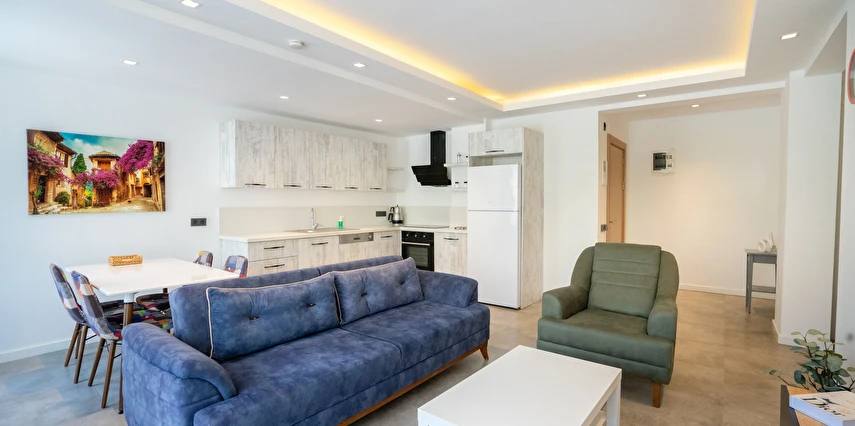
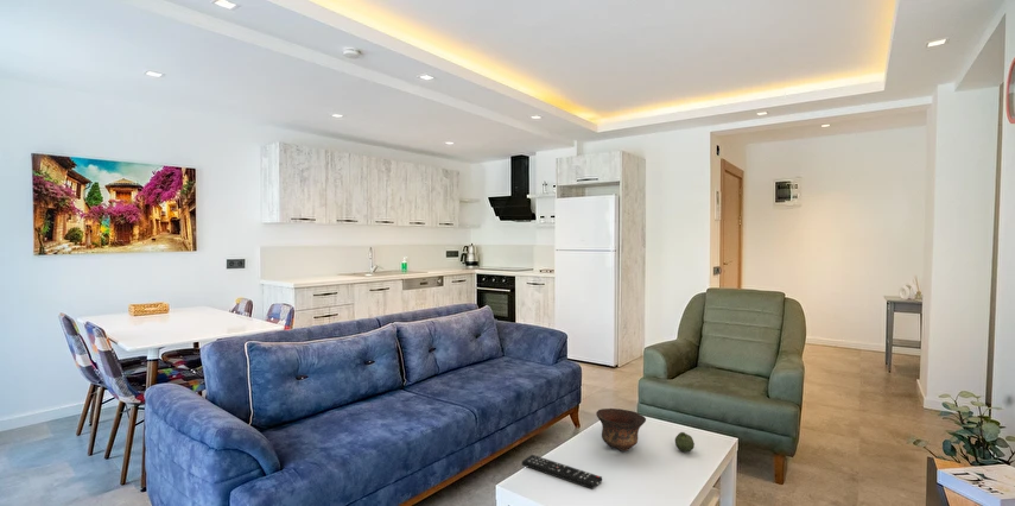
+ remote control [521,454,603,491]
+ fruit [674,431,696,454]
+ bowl [595,407,647,453]
